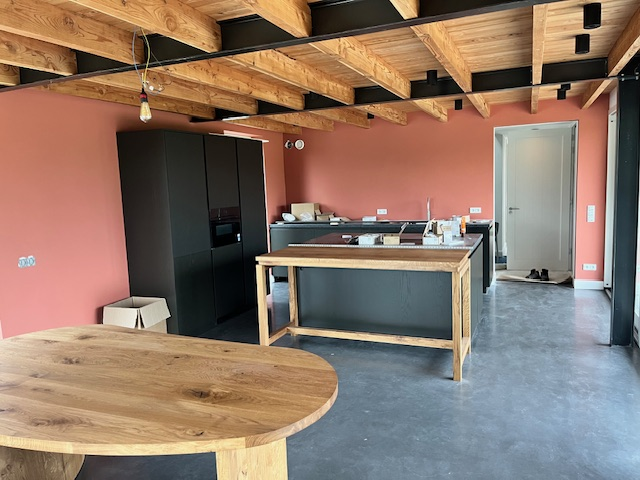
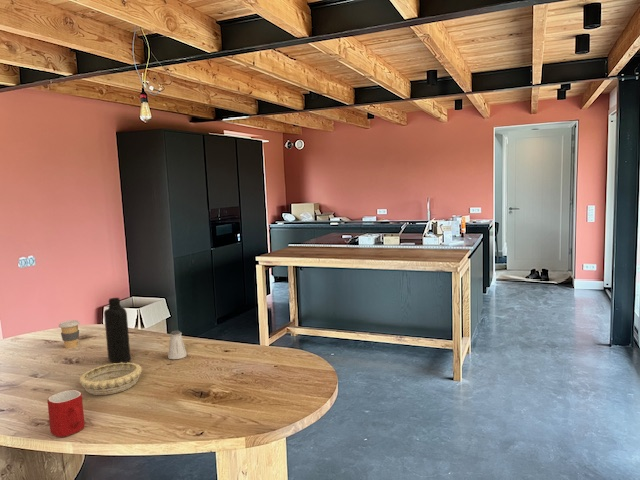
+ decorative bowl [79,362,143,396]
+ bottle [103,297,132,363]
+ saltshaker [167,330,188,360]
+ coffee cup [58,319,81,349]
+ mug [46,389,86,438]
